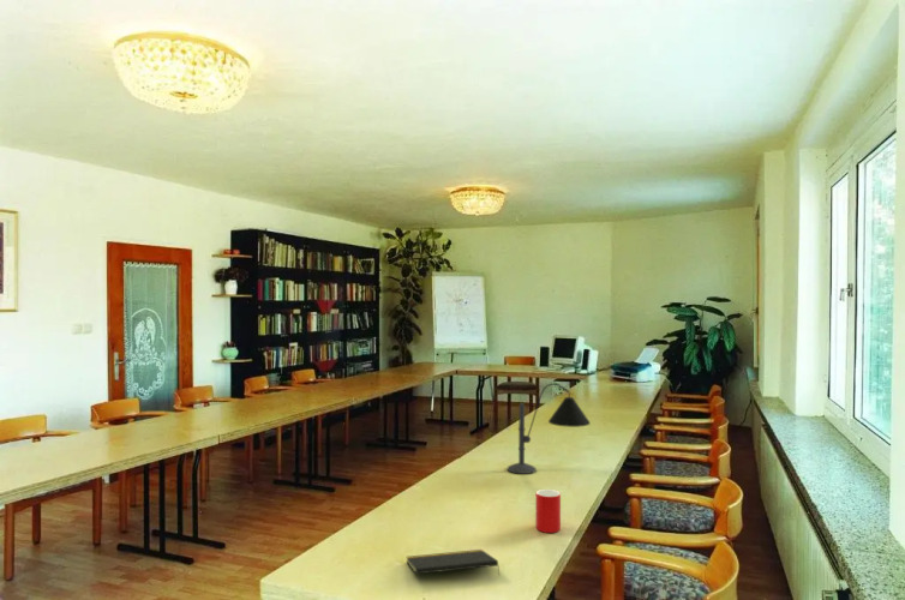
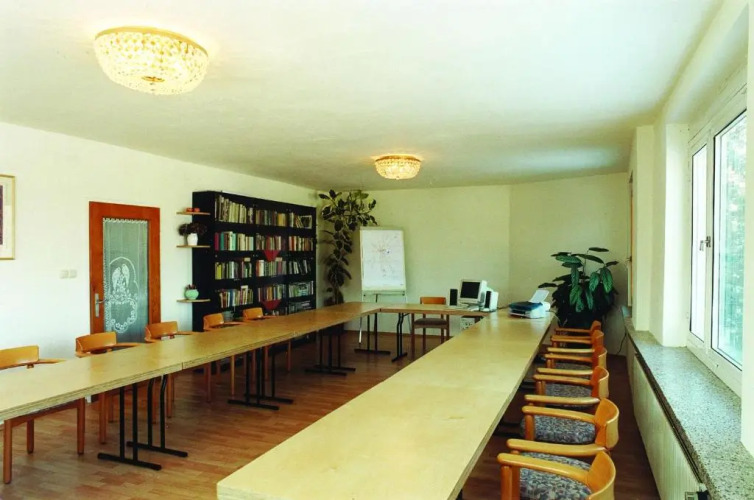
- notepad [406,548,502,578]
- cup [534,488,562,534]
- desk lamp [507,383,592,475]
